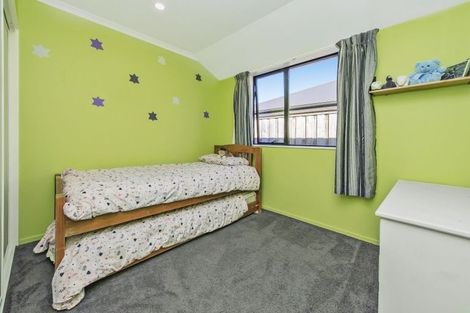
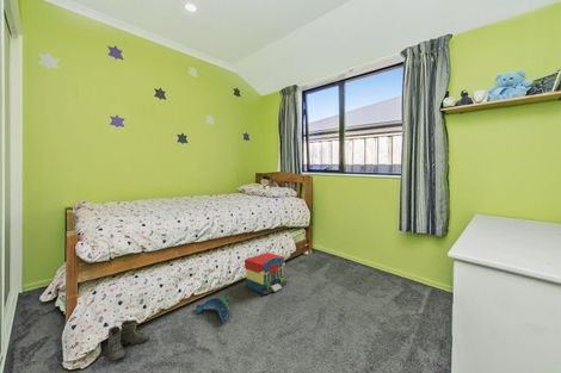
+ plush toy [195,297,230,324]
+ boots [105,319,150,362]
+ toy house [243,251,288,296]
